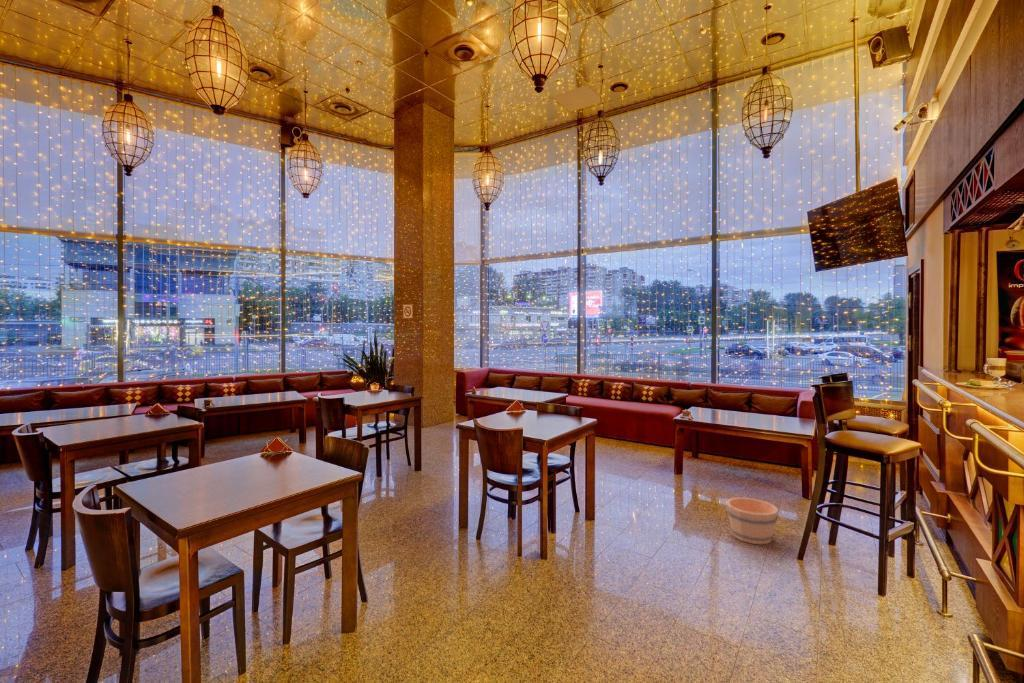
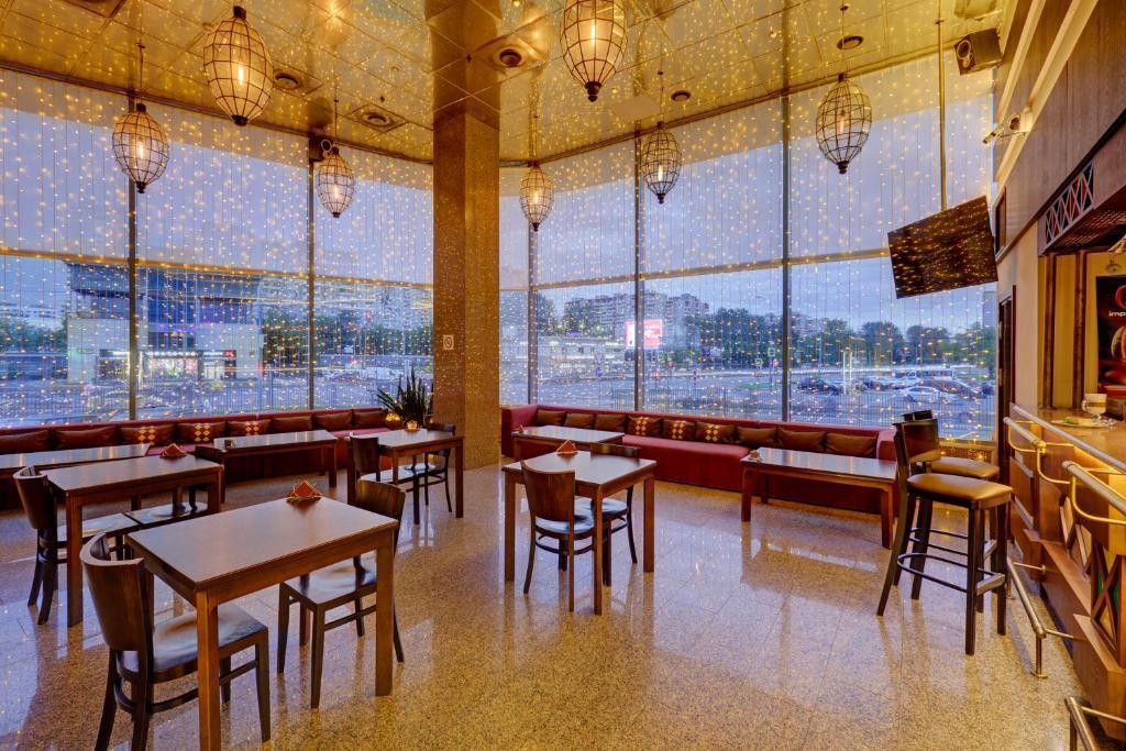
- bucket [725,496,780,545]
